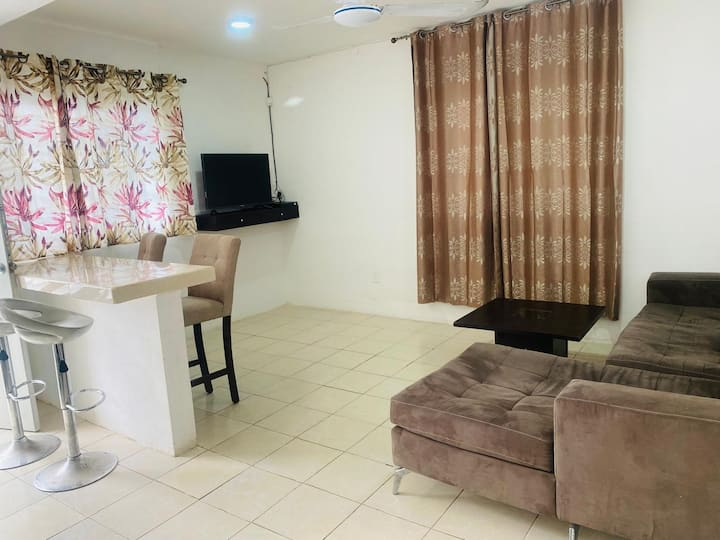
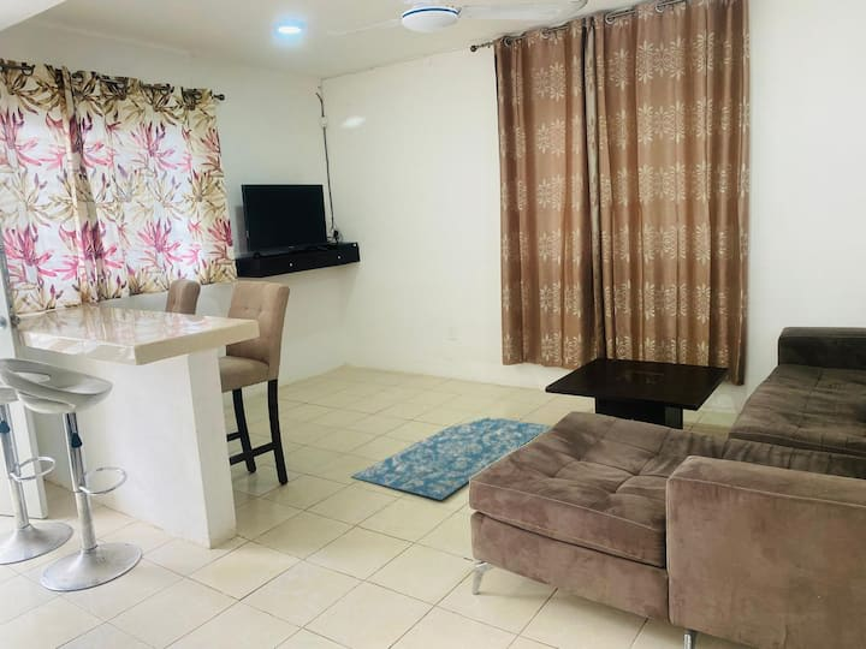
+ rug [350,416,553,501]
